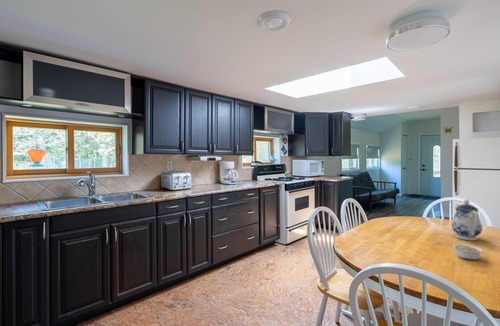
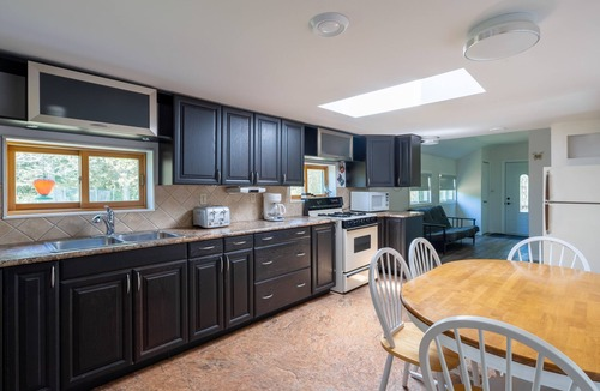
- teapot [451,199,483,241]
- legume [452,243,484,261]
